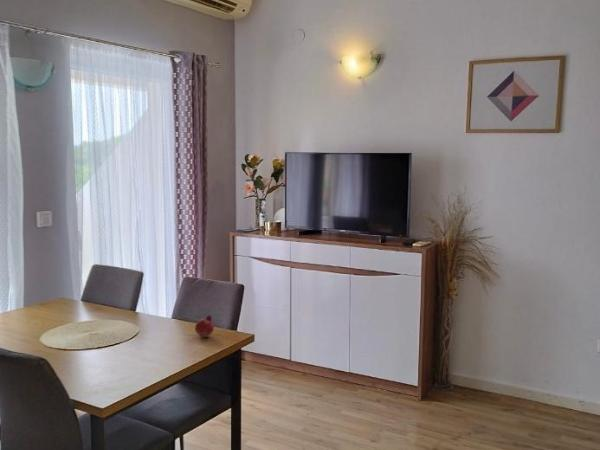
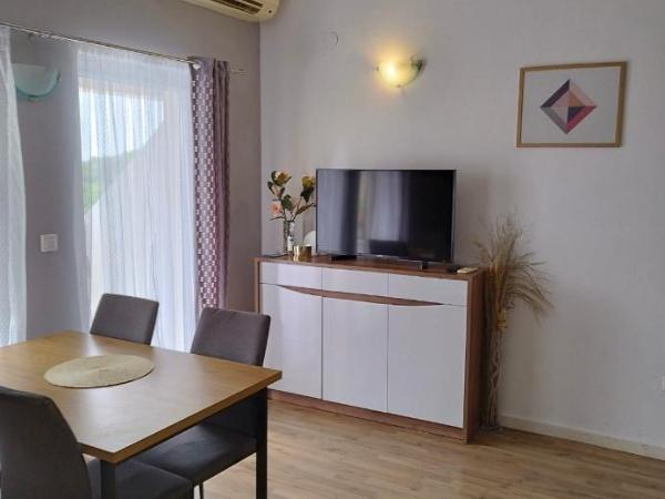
- fruit [194,314,215,338]
